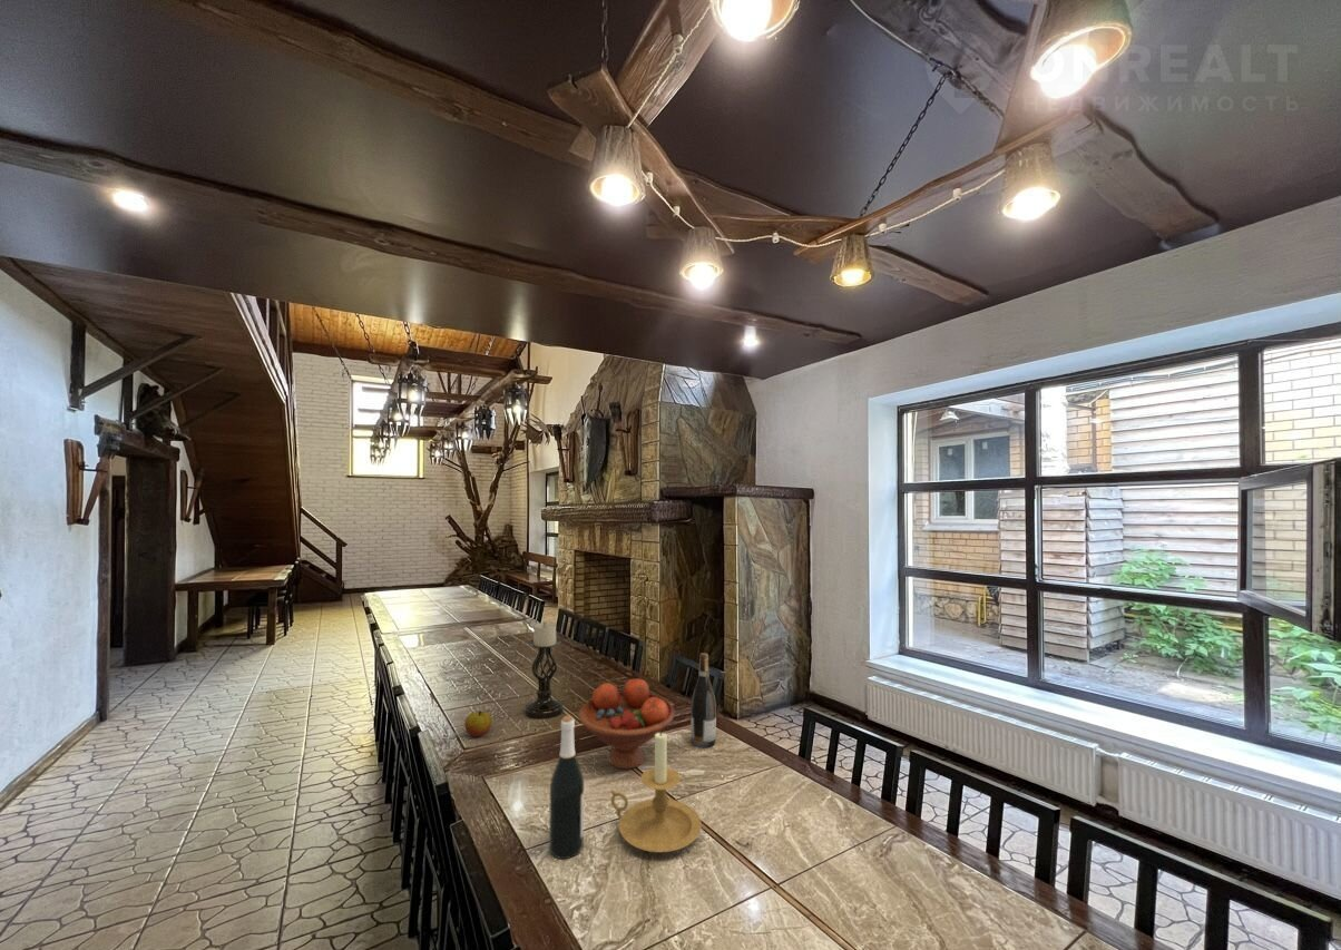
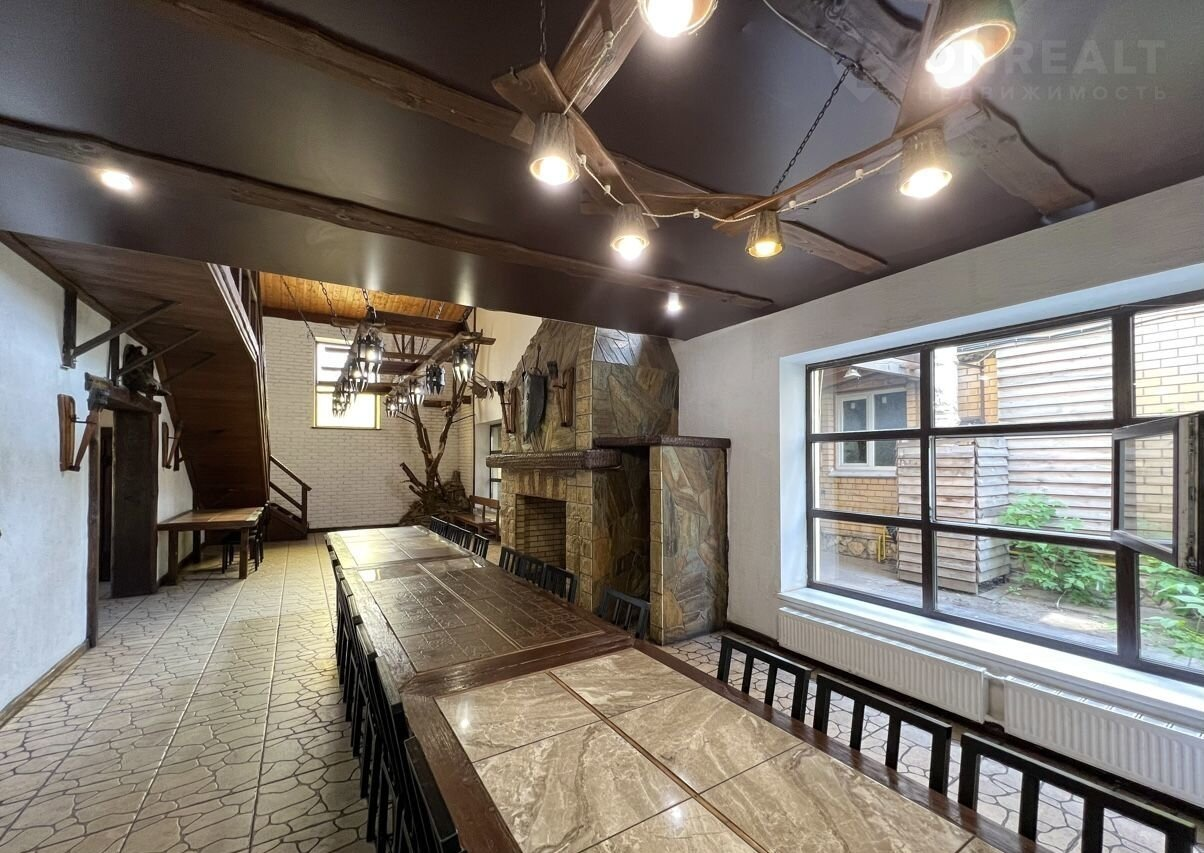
- wine bottle [548,715,585,860]
- apple [463,711,493,737]
- candle holder [609,729,703,853]
- candle holder [523,620,565,721]
- wine bottle [689,652,717,750]
- fruit bowl [578,677,676,771]
